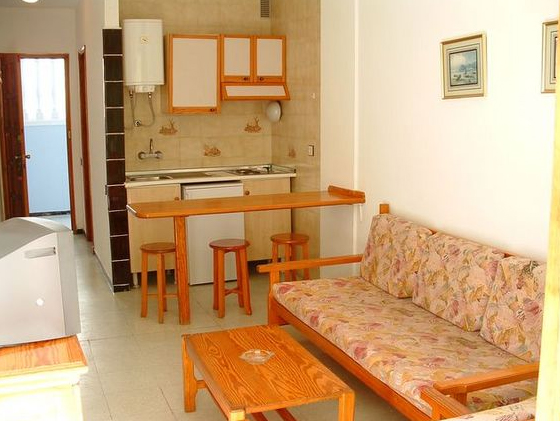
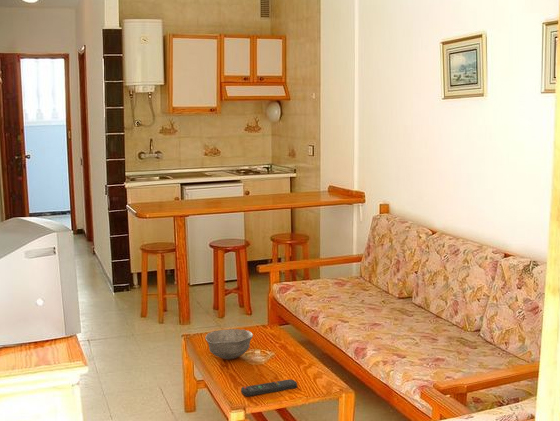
+ bowl [204,328,254,360]
+ remote control [240,378,298,397]
